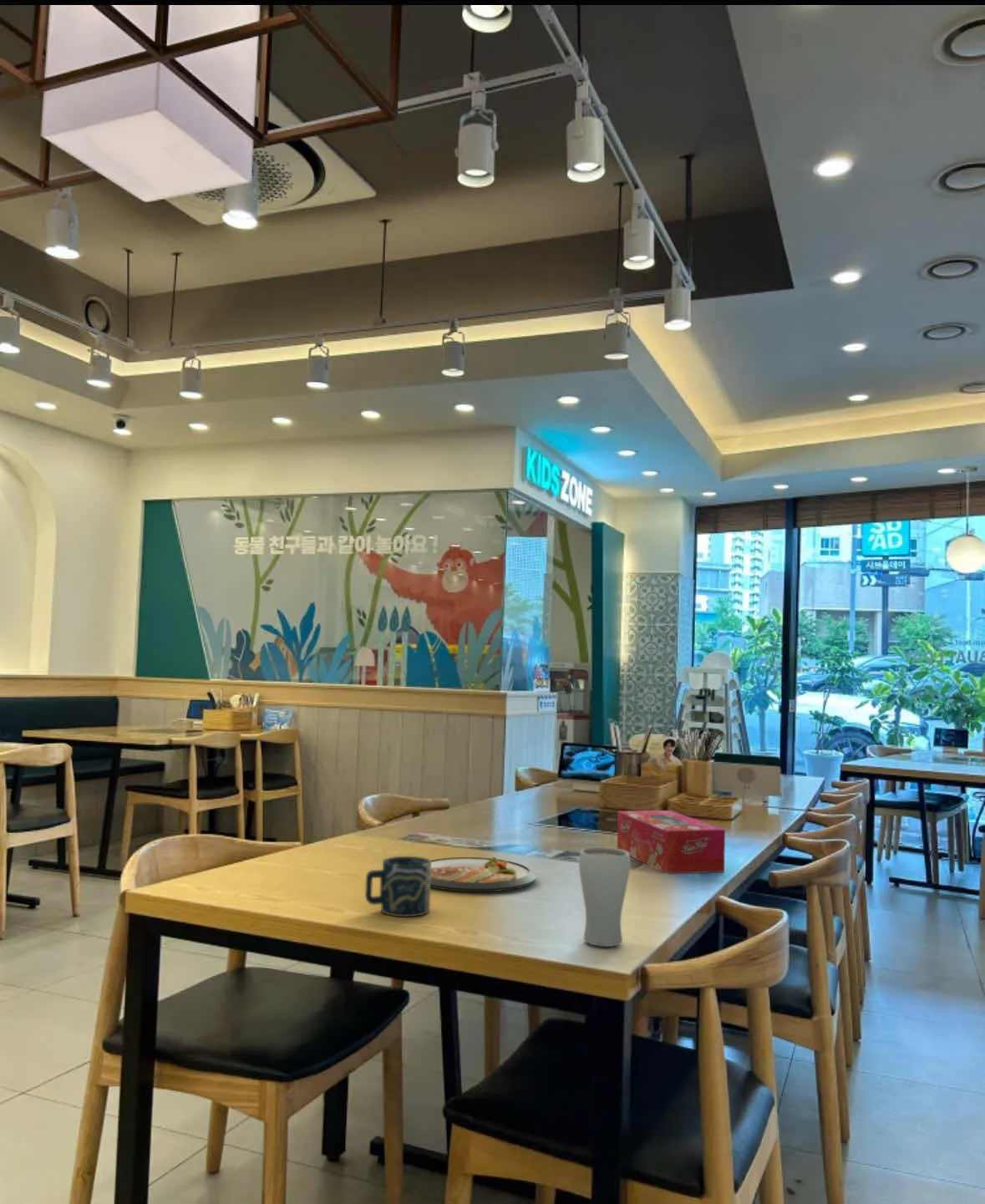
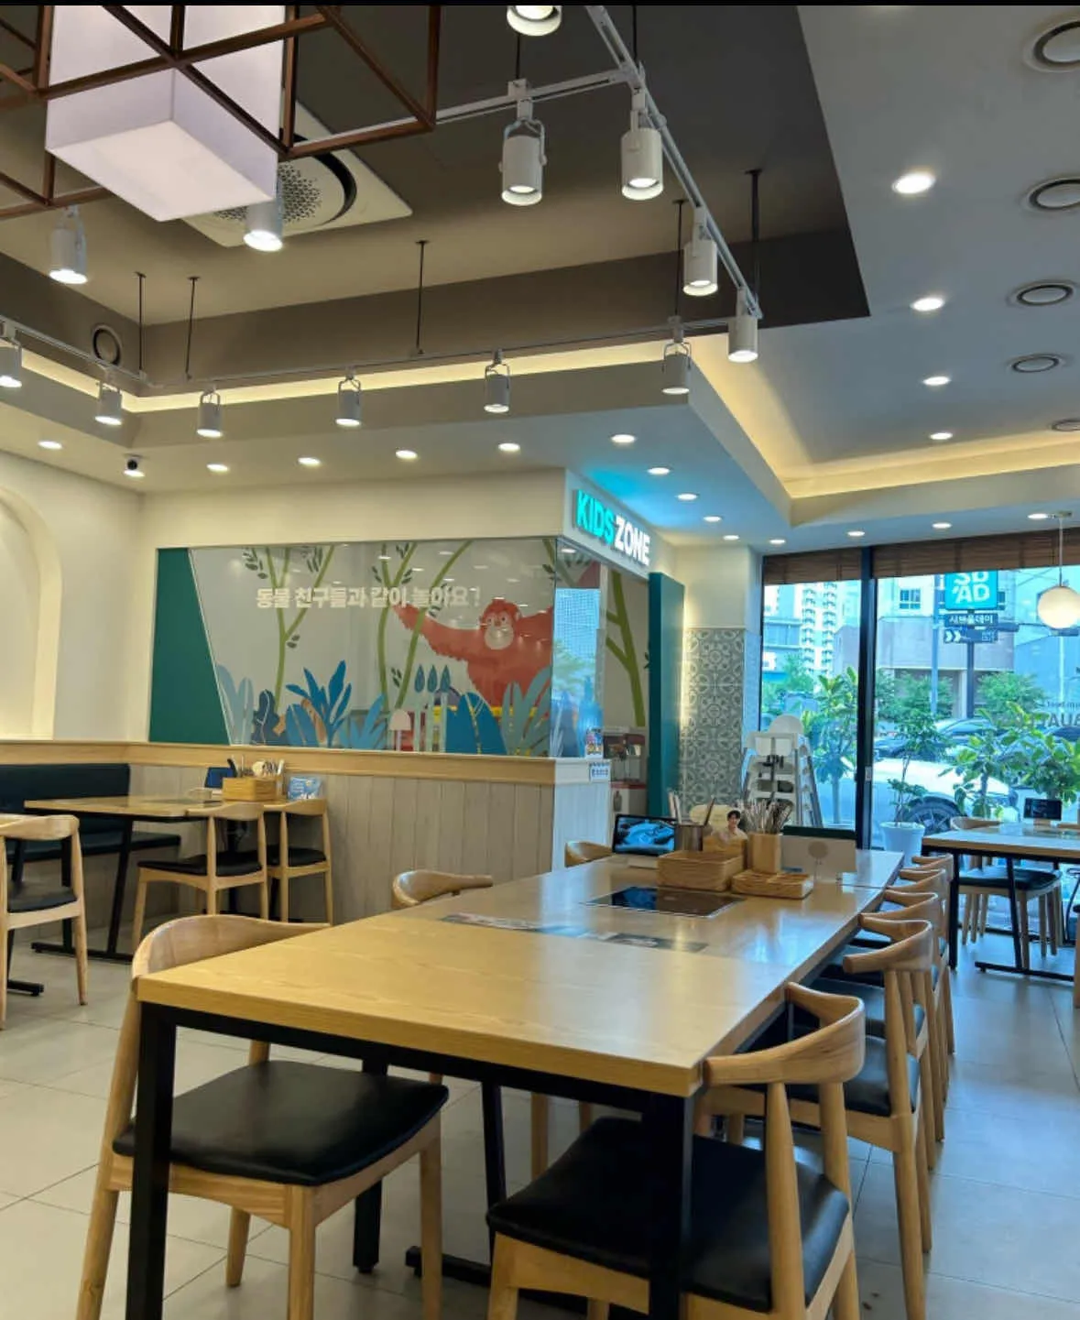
- tissue box [616,810,726,874]
- cup [364,856,431,917]
- dish [430,856,538,892]
- drinking glass [578,846,631,947]
